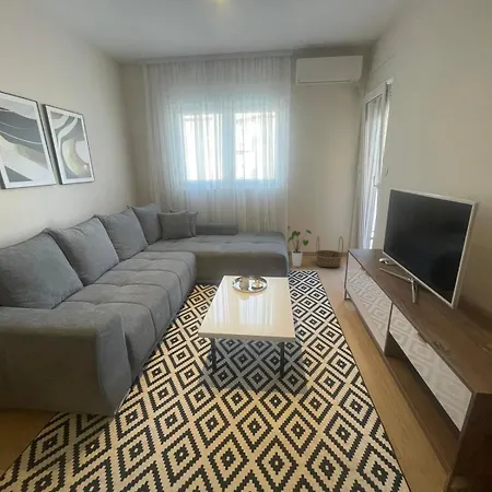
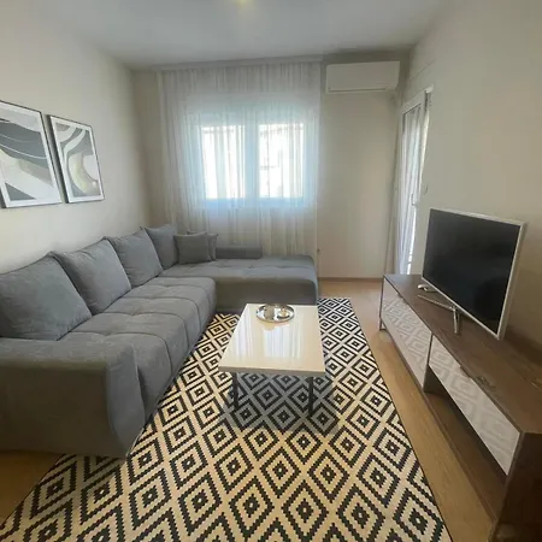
- basket [314,235,344,268]
- house plant [286,229,313,268]
